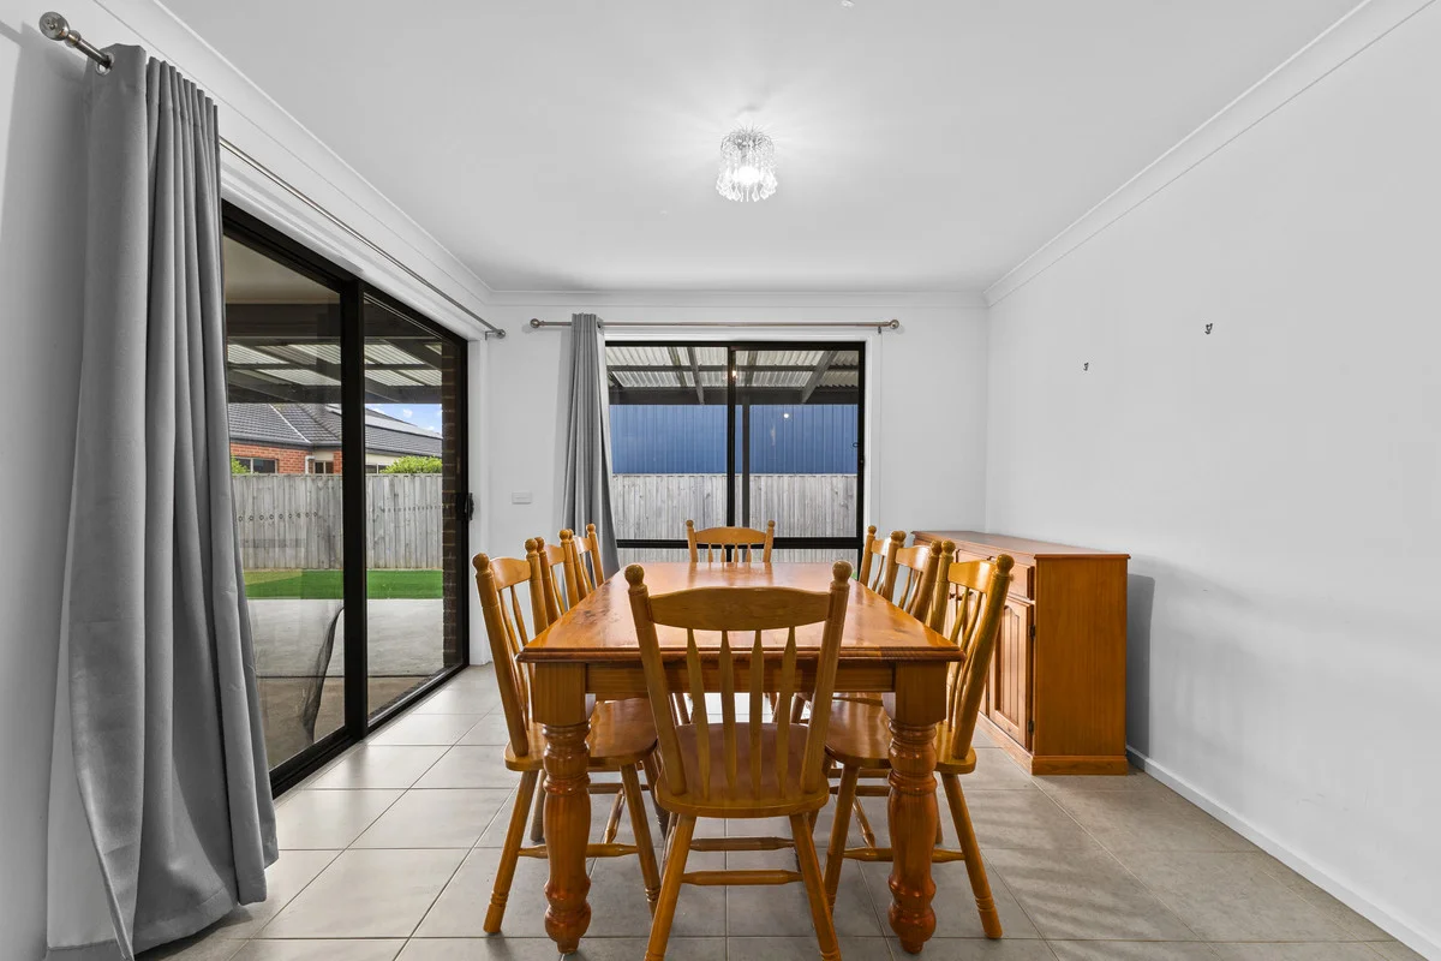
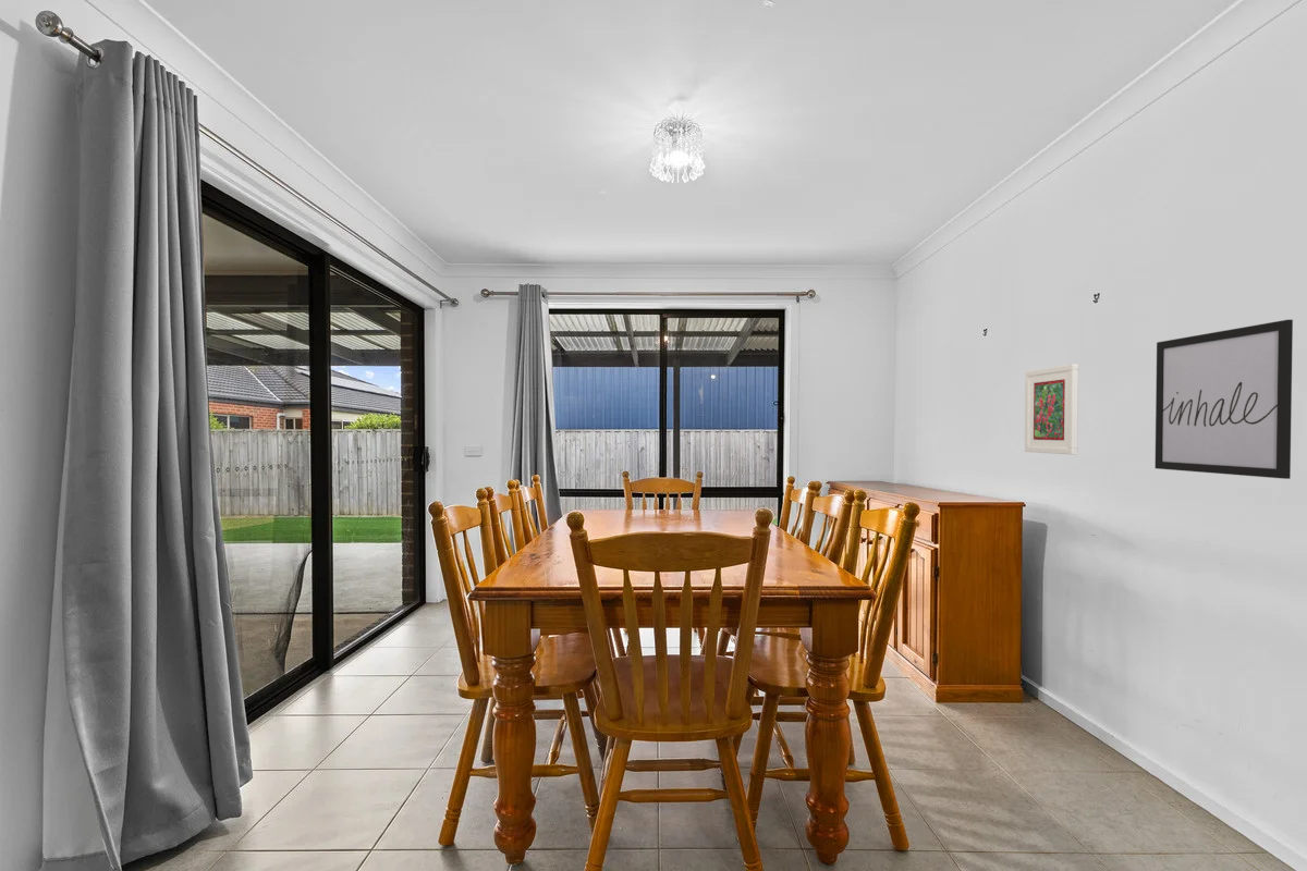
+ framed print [1024,363,1079,456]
+ wall art [1155,319,1294,480]
